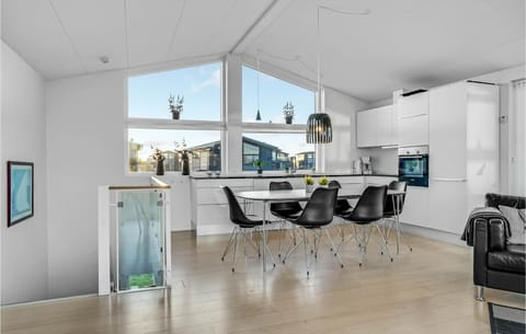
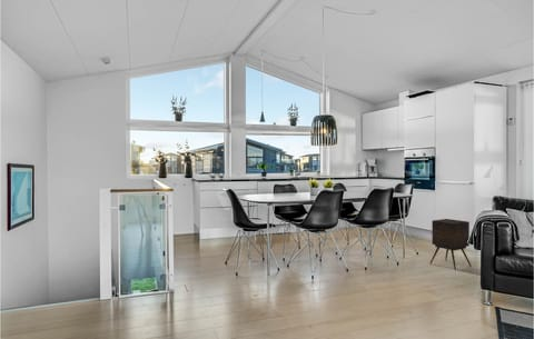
+ side table [429,218,472,271]
